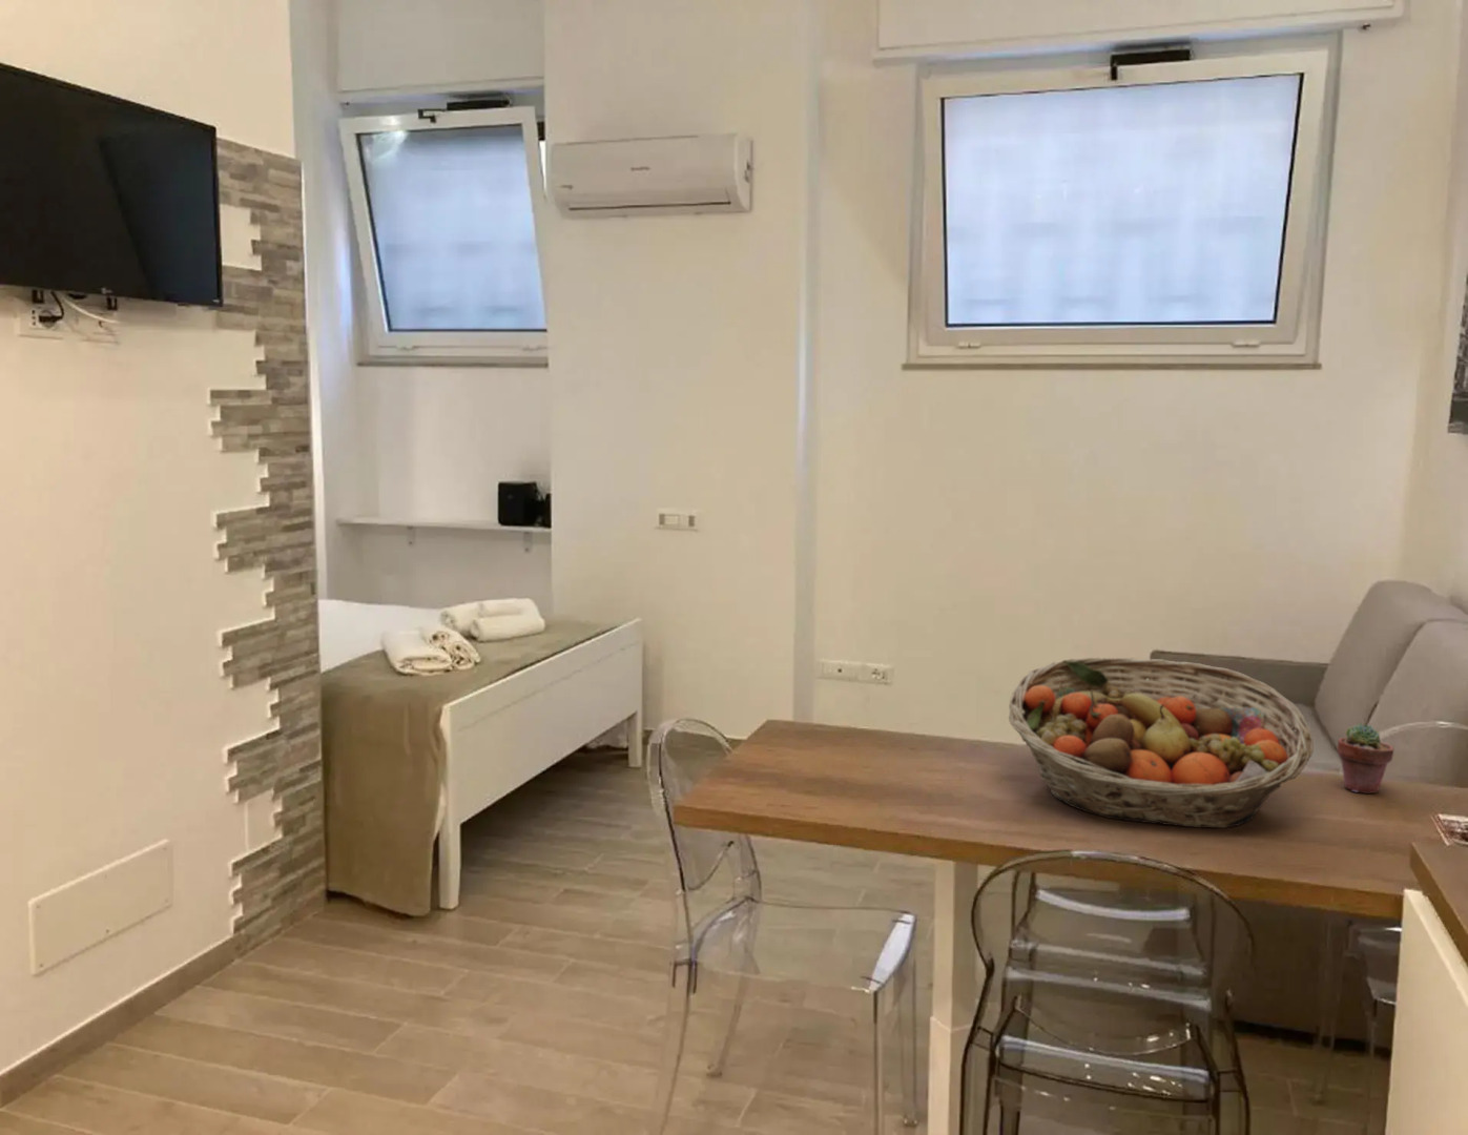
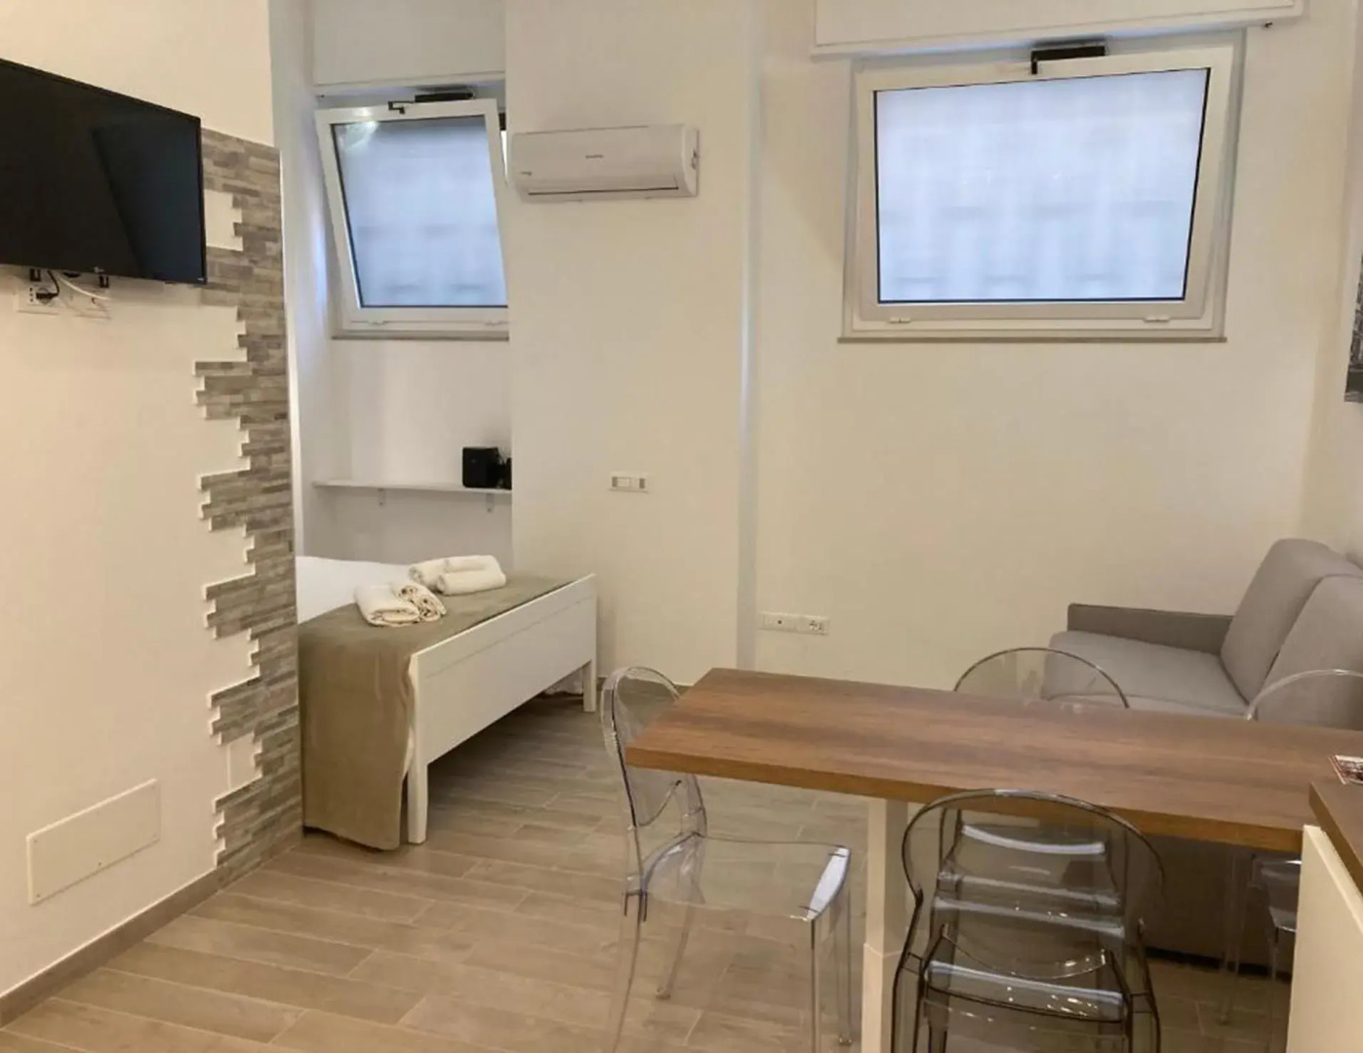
- fruit basket [1008,657,1314,829]
- potted succulent [1337,722,1394,794]
